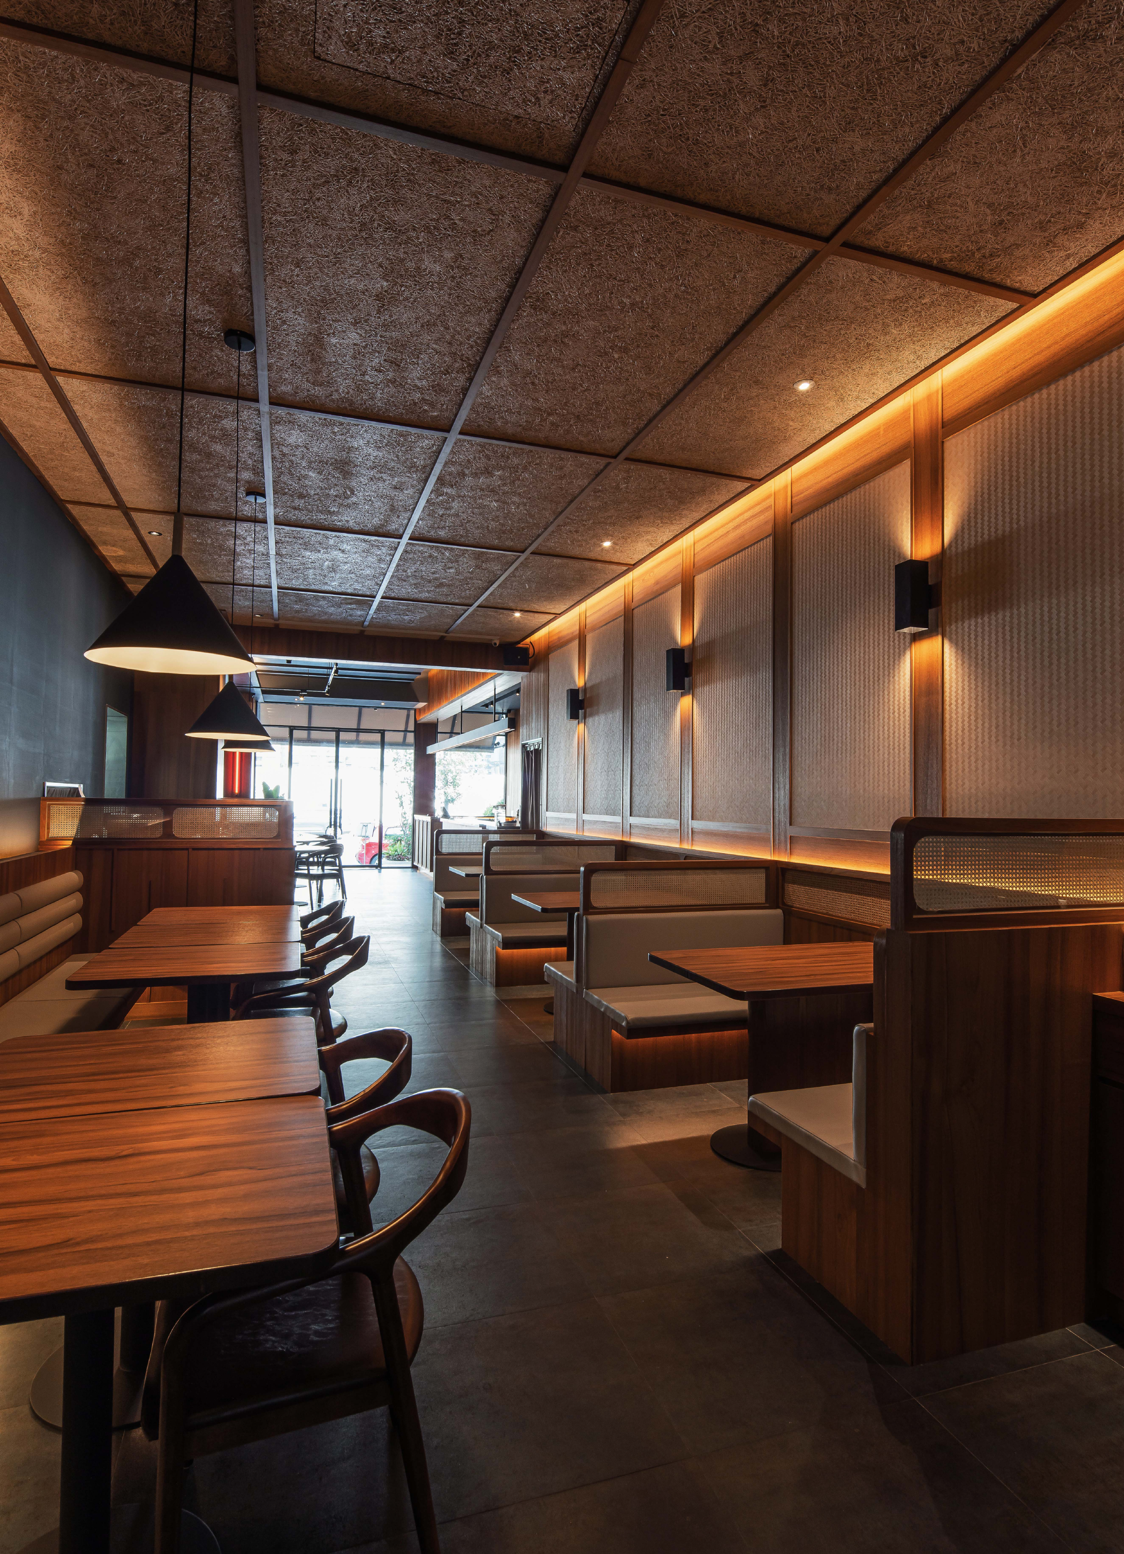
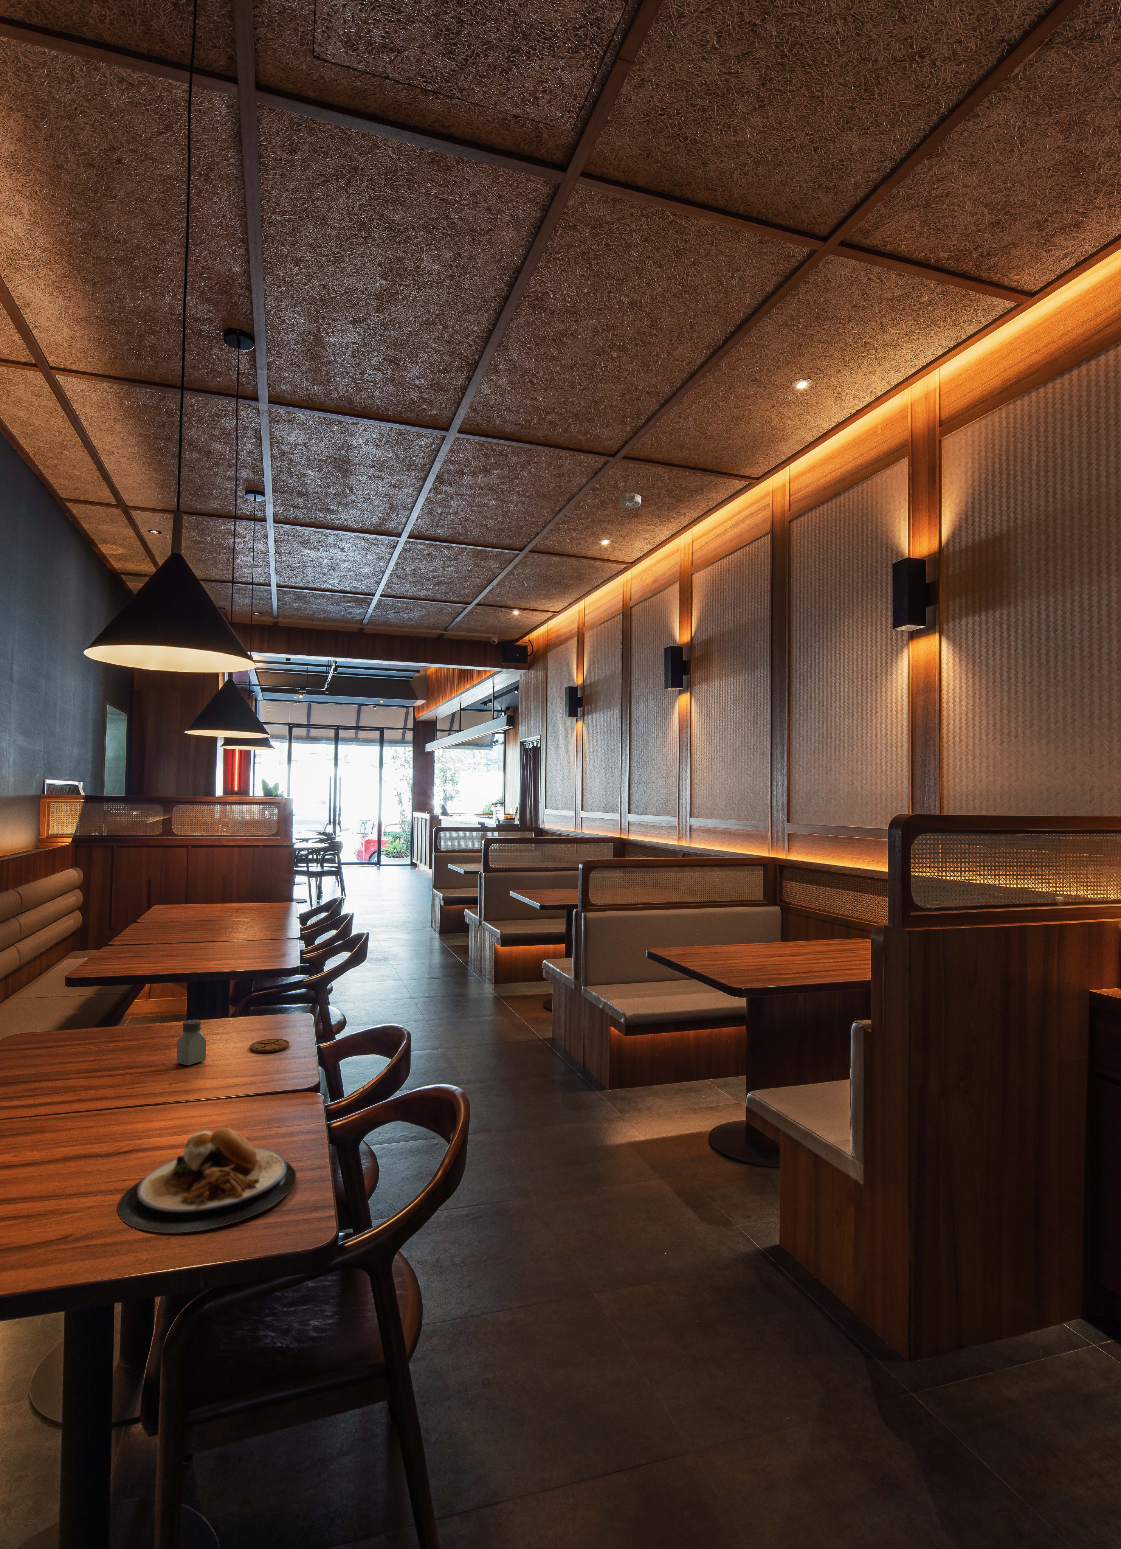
+ saltshaker [176,1019,207,1066]
+ smoke detector [619,493,641,509]
+ plate [117,1127,297,1234]
+ coaster [249,1038,290,1052]
